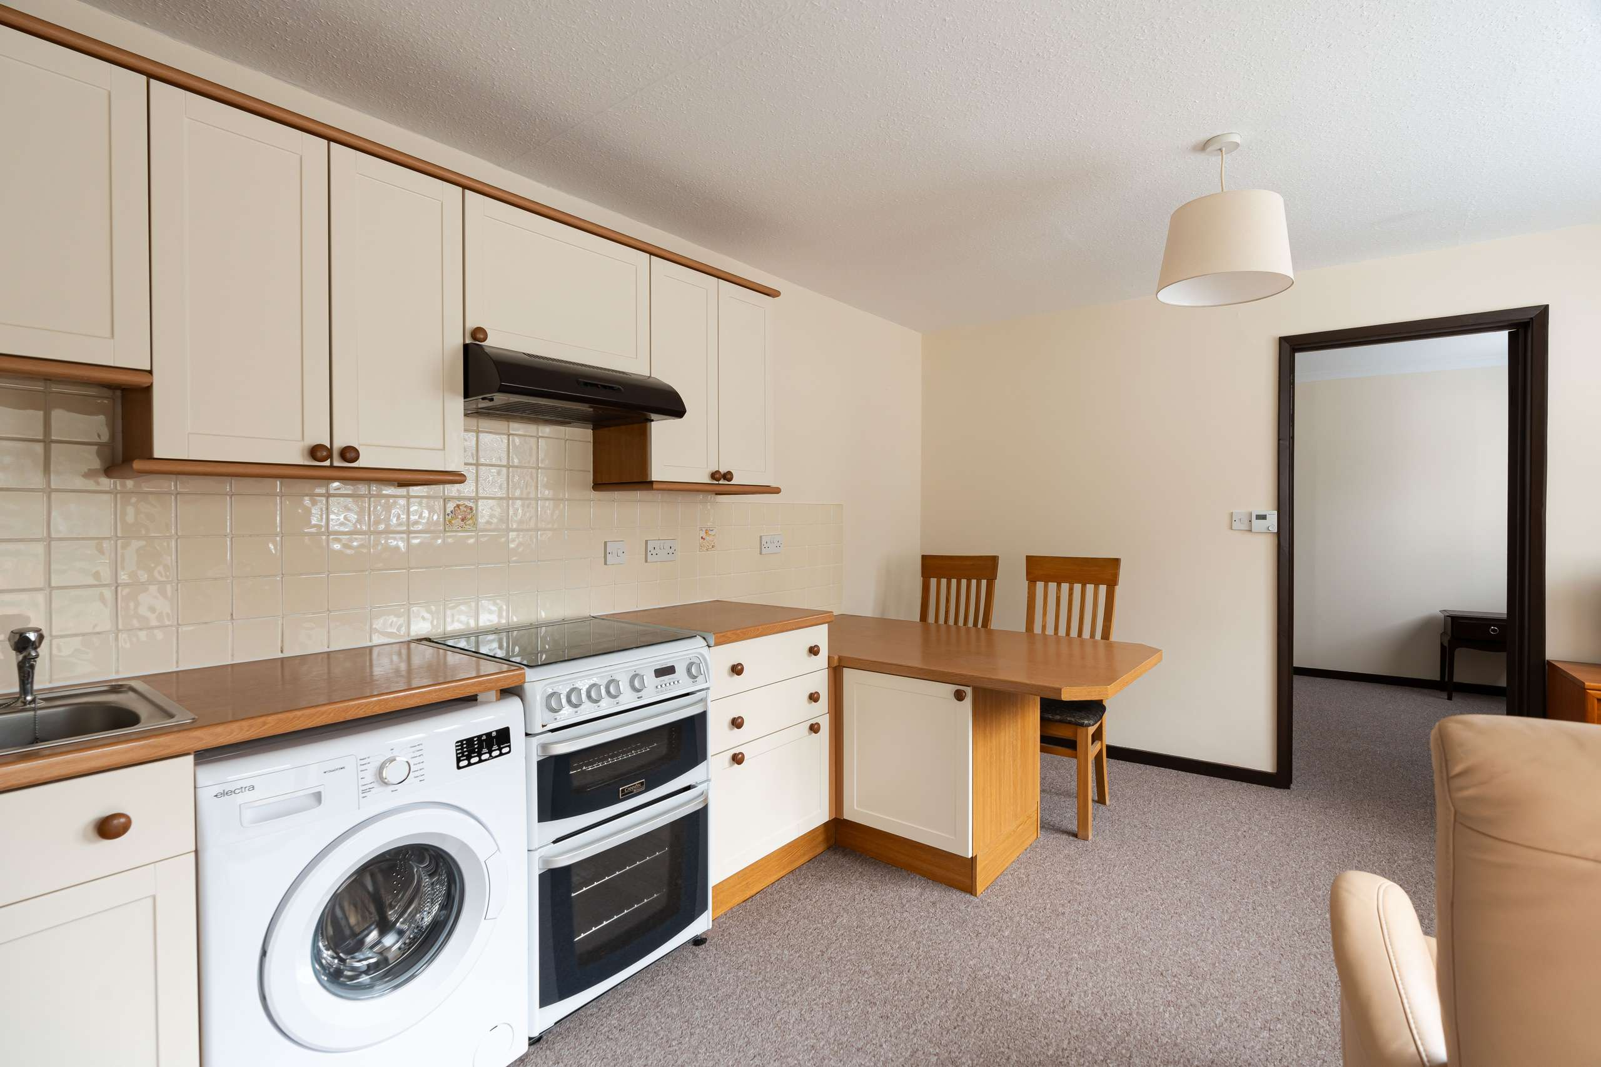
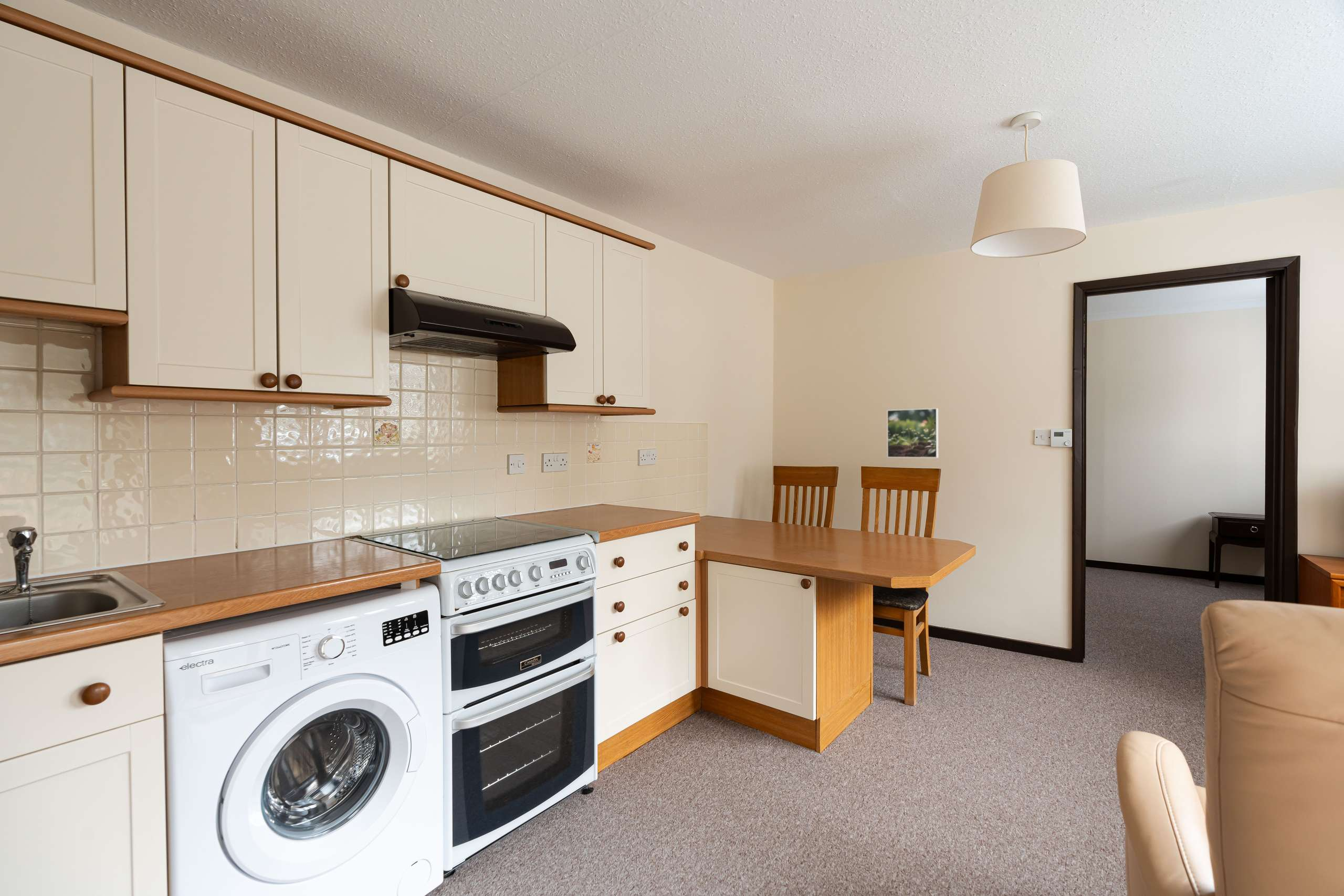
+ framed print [887,408,939,458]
